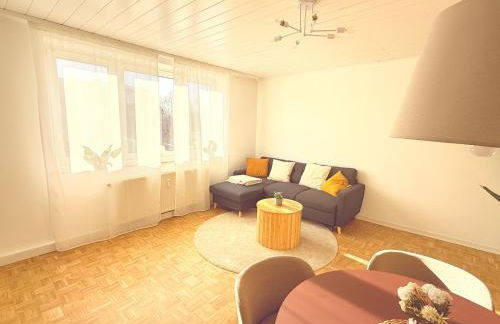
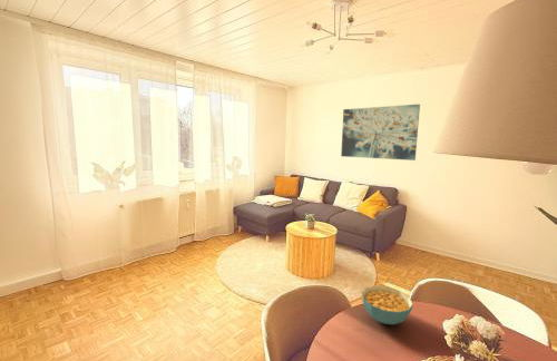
+ cereal bowl [361,284,414,325]
+ wall art [340,104,421,162]
